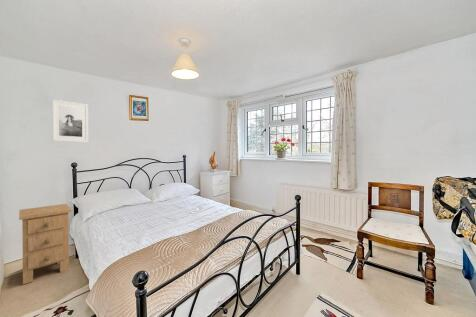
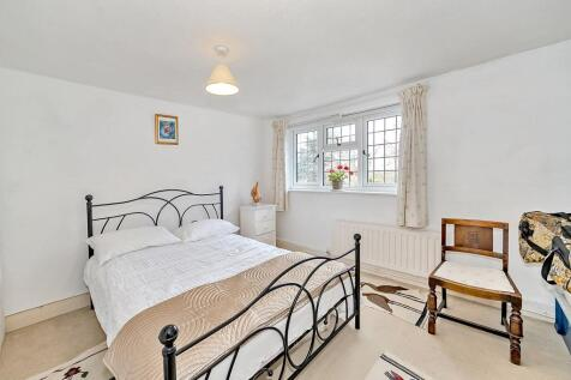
- nightstand [18,203,72,285]
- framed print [51,99,89,144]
